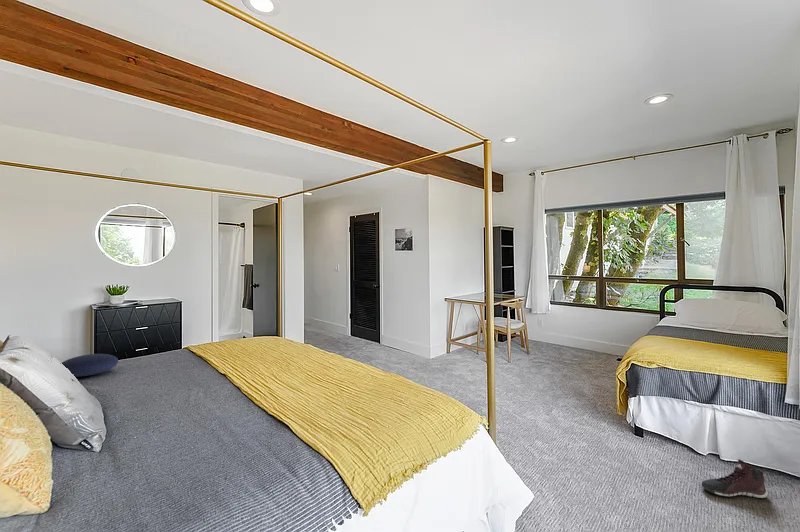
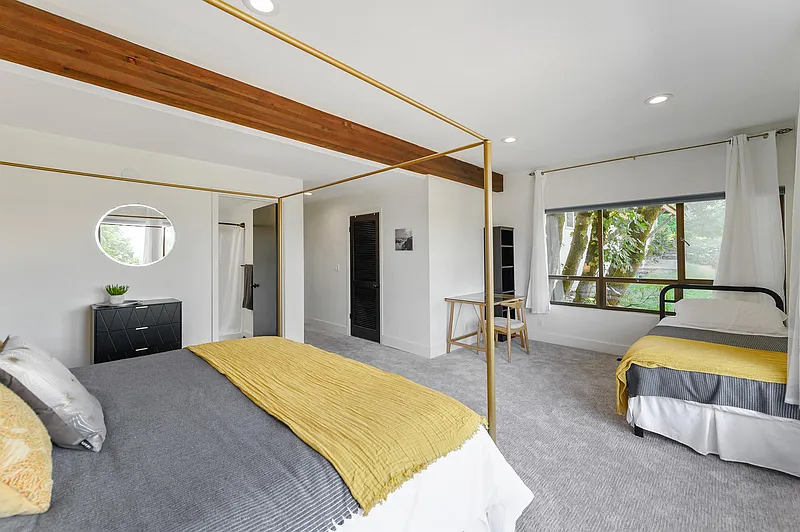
- cushion [61,353,119,378]
- sneaker [700,458,769,499]
